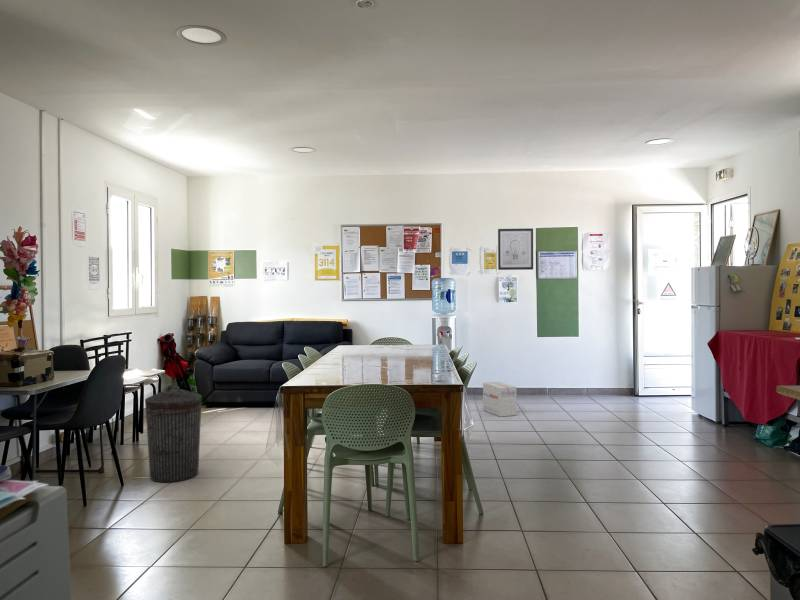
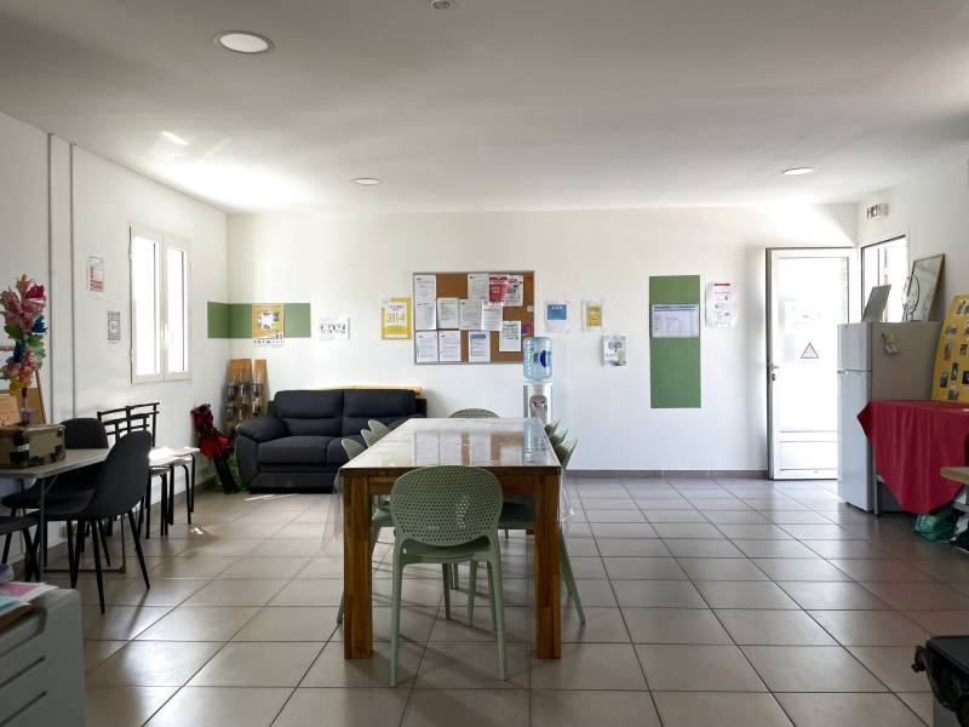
- cardboard box [482,381,518,418]
- wall art [497,227,534,271]
- trash can [144,385,203,483]
